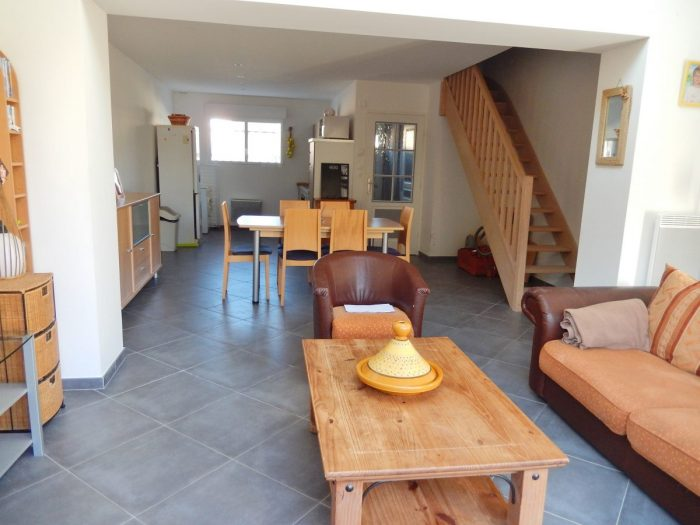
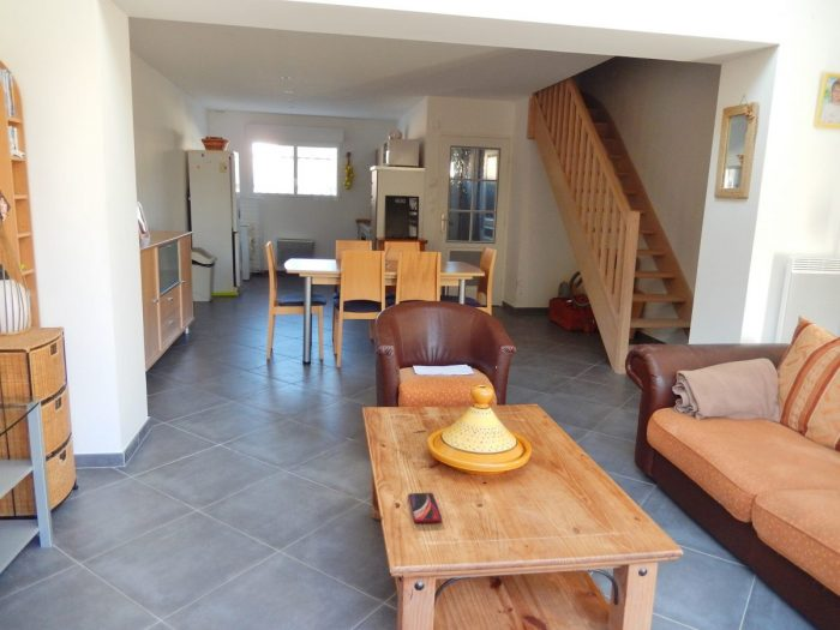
+ smartphone [407,492,443,524]
